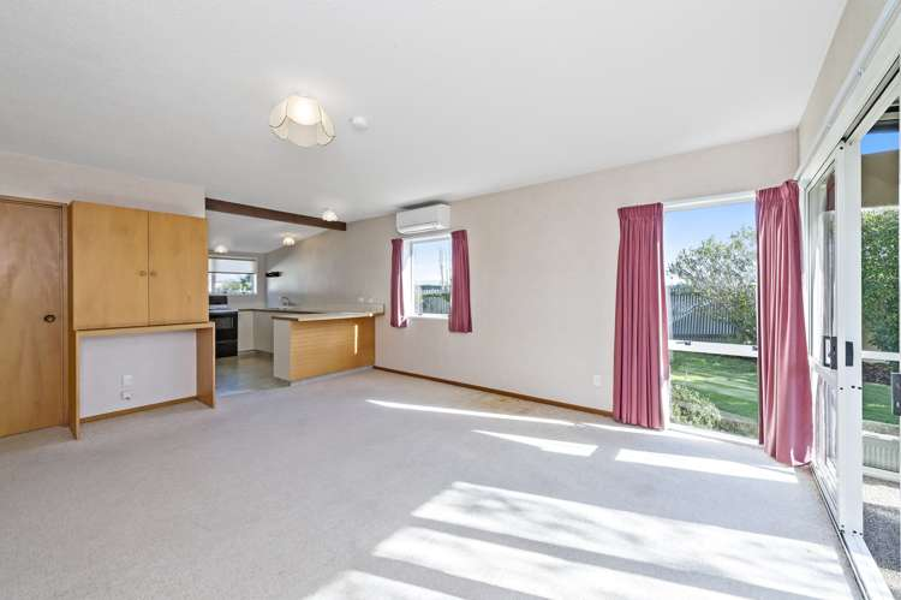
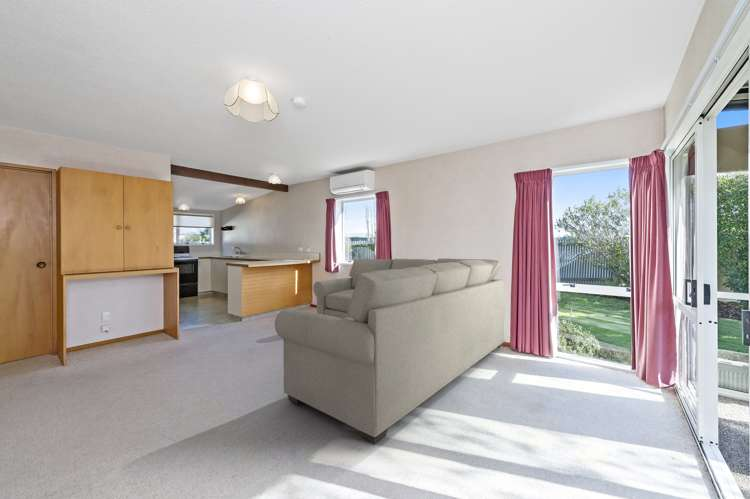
+ sofa [274,258,505,445]
